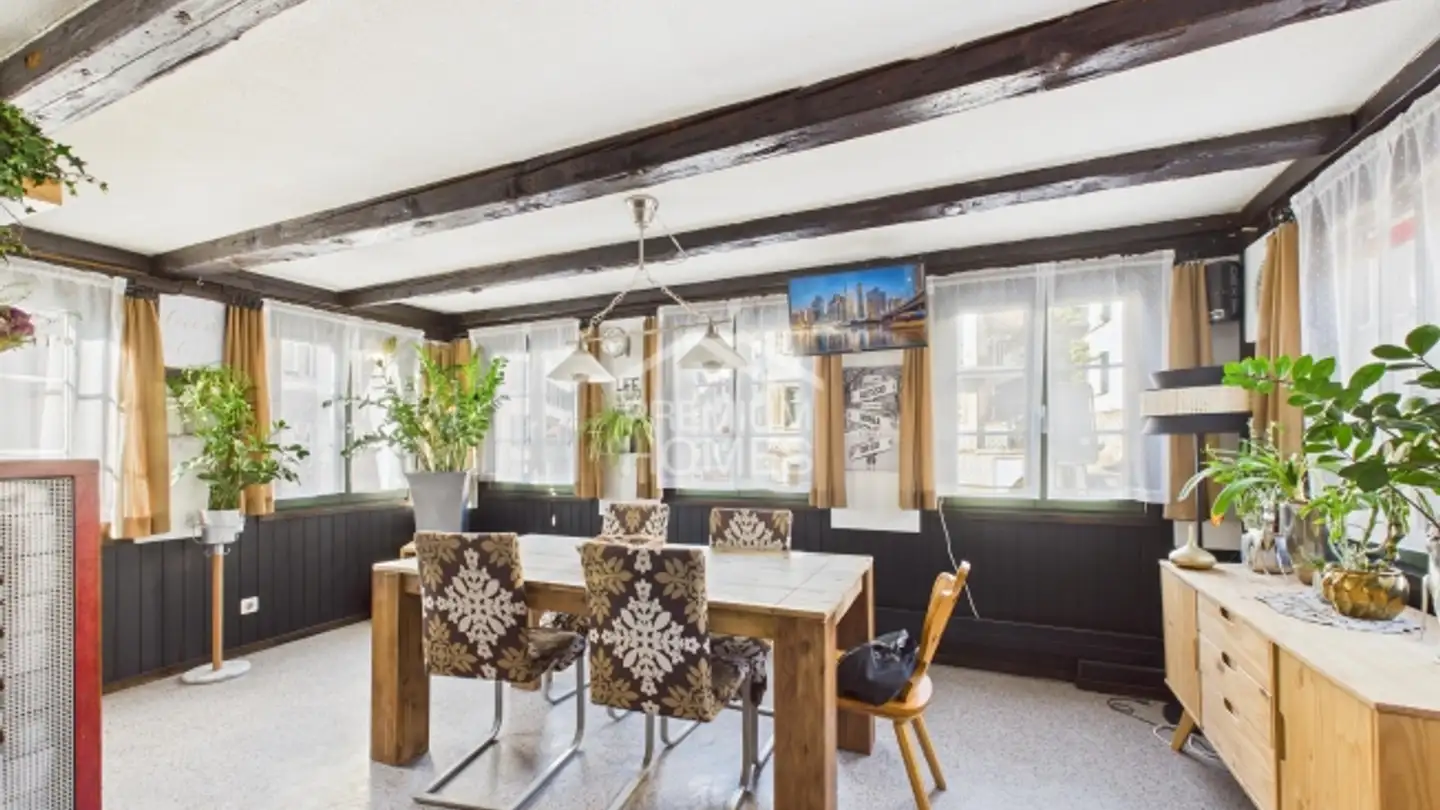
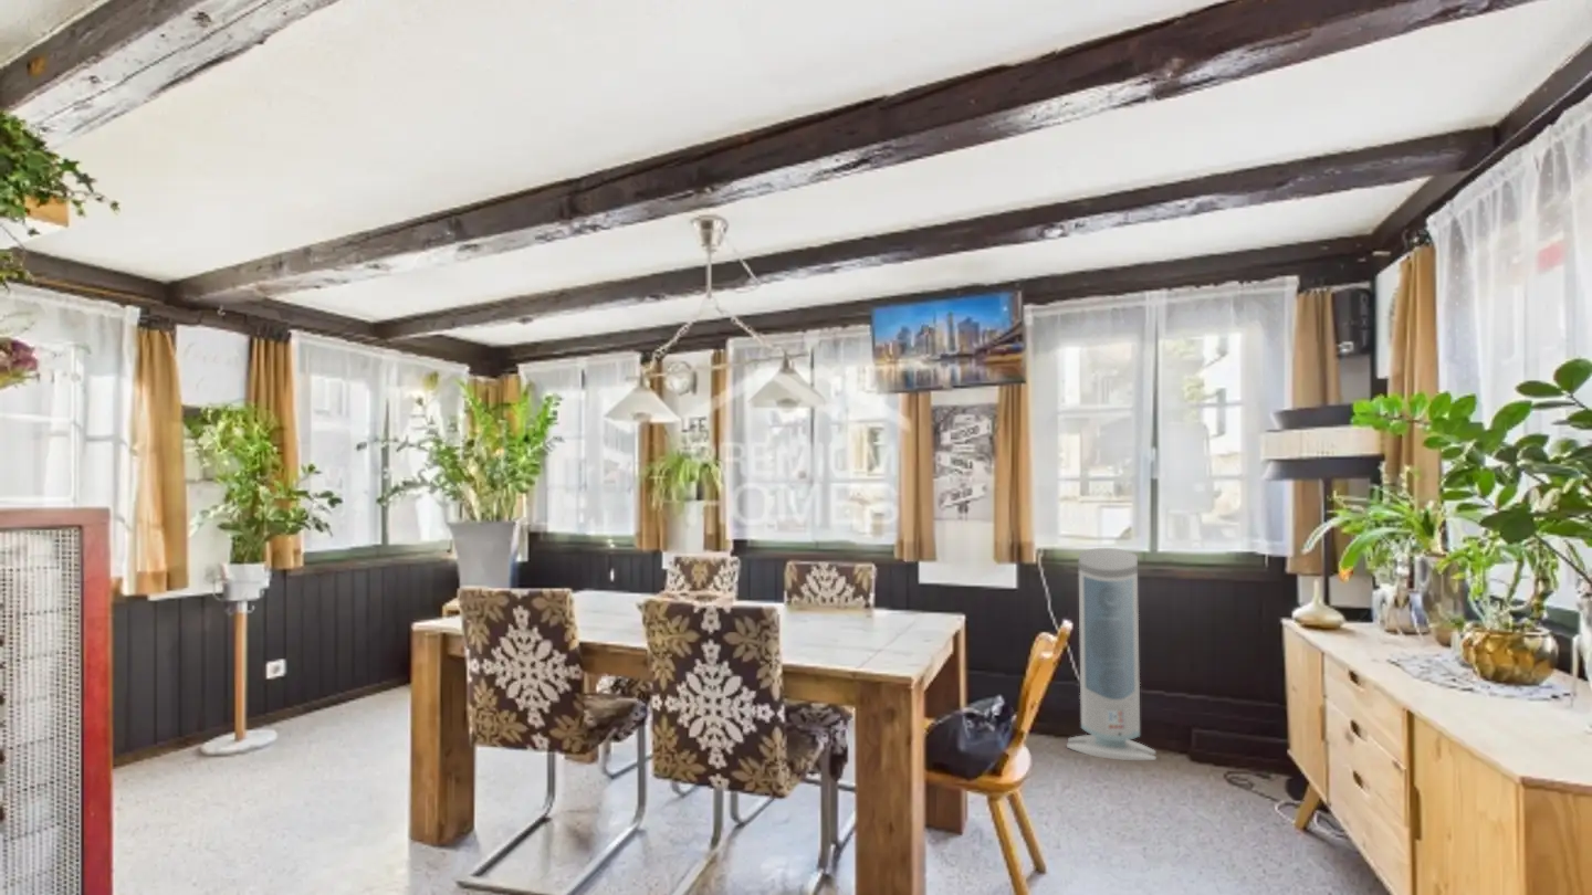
+ air purifier [1066,547,1156,761]
